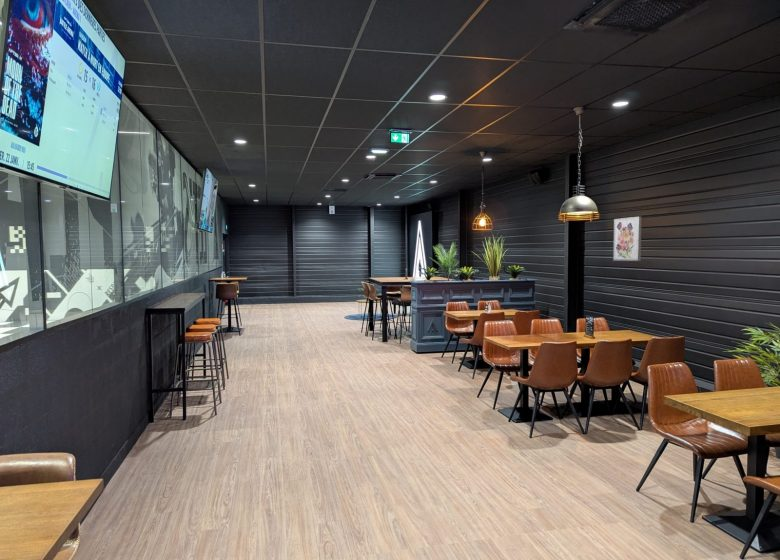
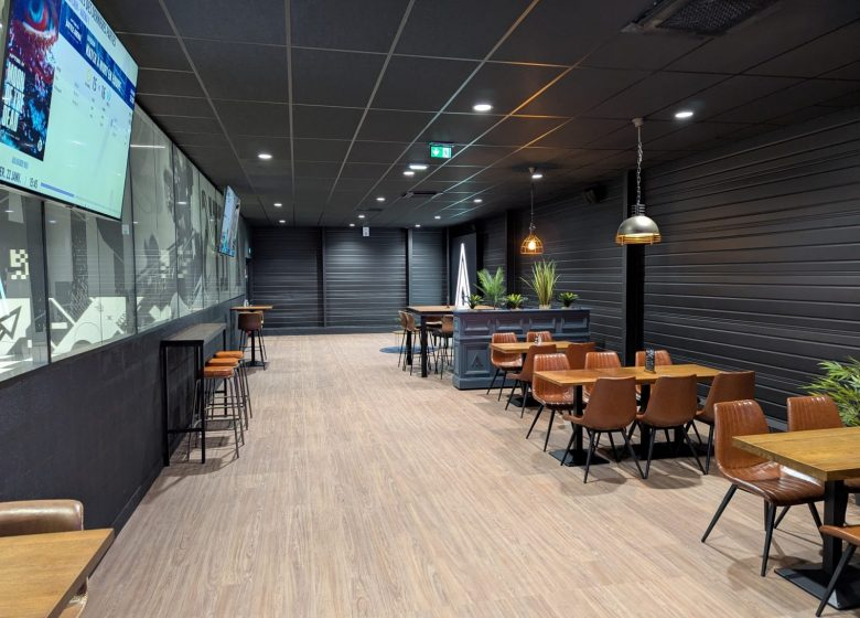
- wall art [612,216,642,262]
